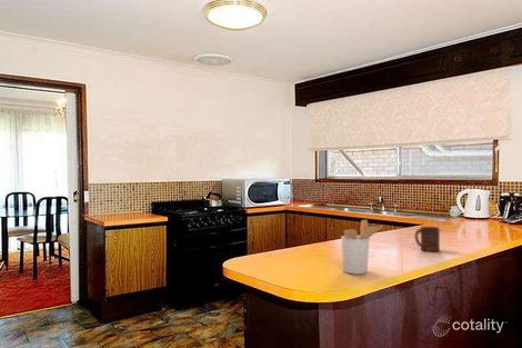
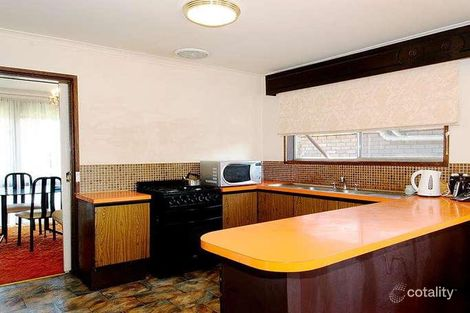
- cup [413,226,441,252]
- utensil holder [340,218,384,276]
